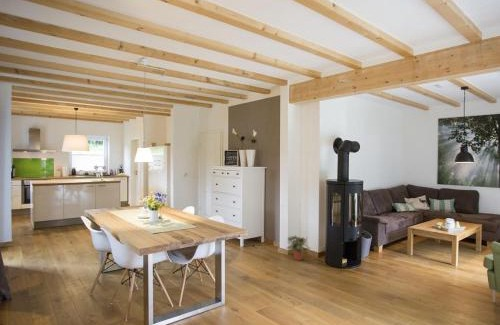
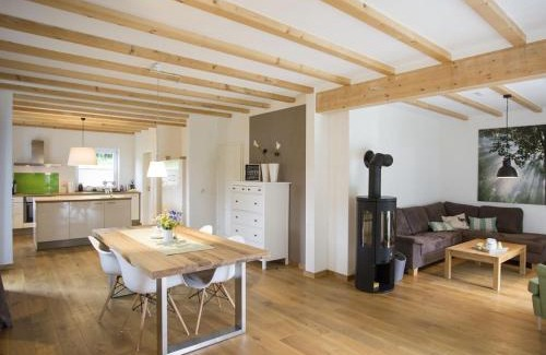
- potted plant [286,235,311,261]
